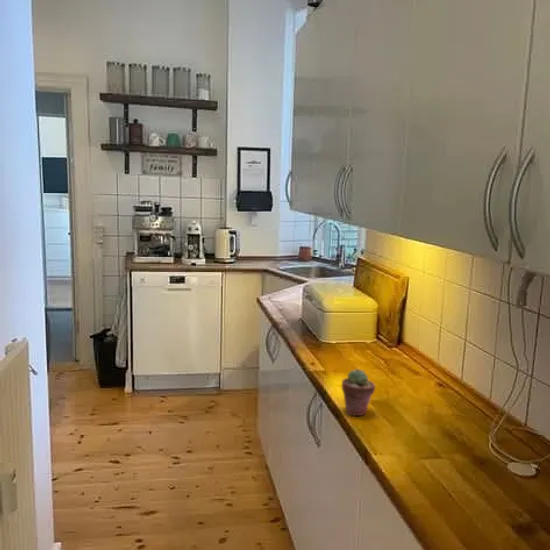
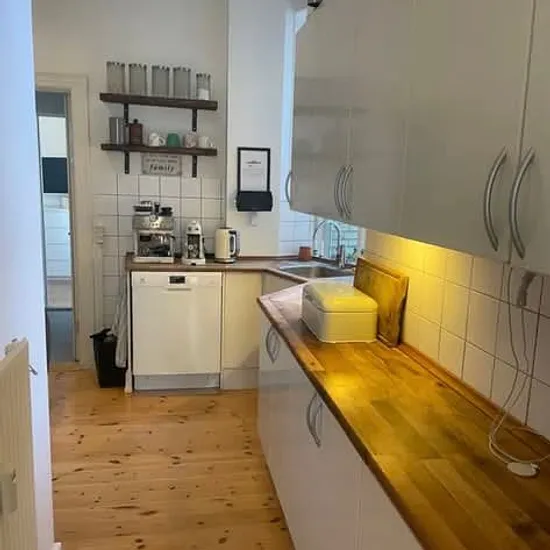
- potted succulent [340,368,376,417]
